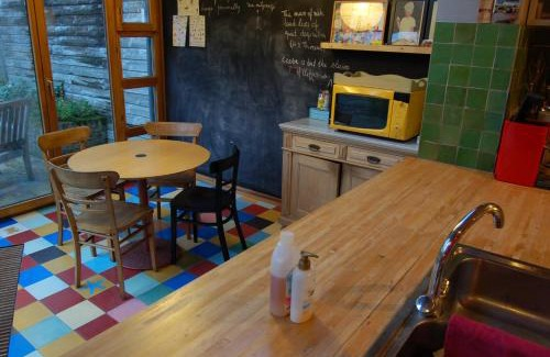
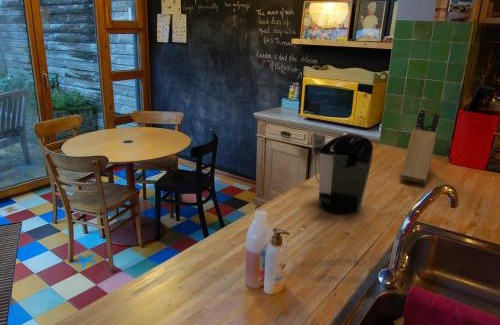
+ coffee maker [311,132,374,215]
+ knife block [400,108,440,184]
